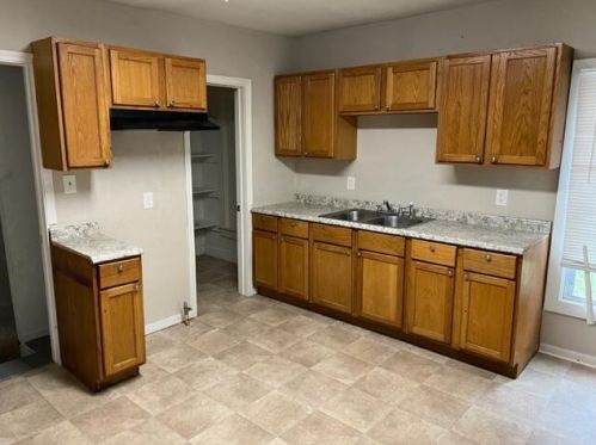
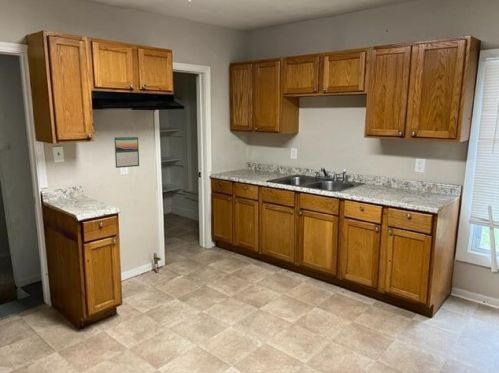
+ calendar [113,135,140,169]
